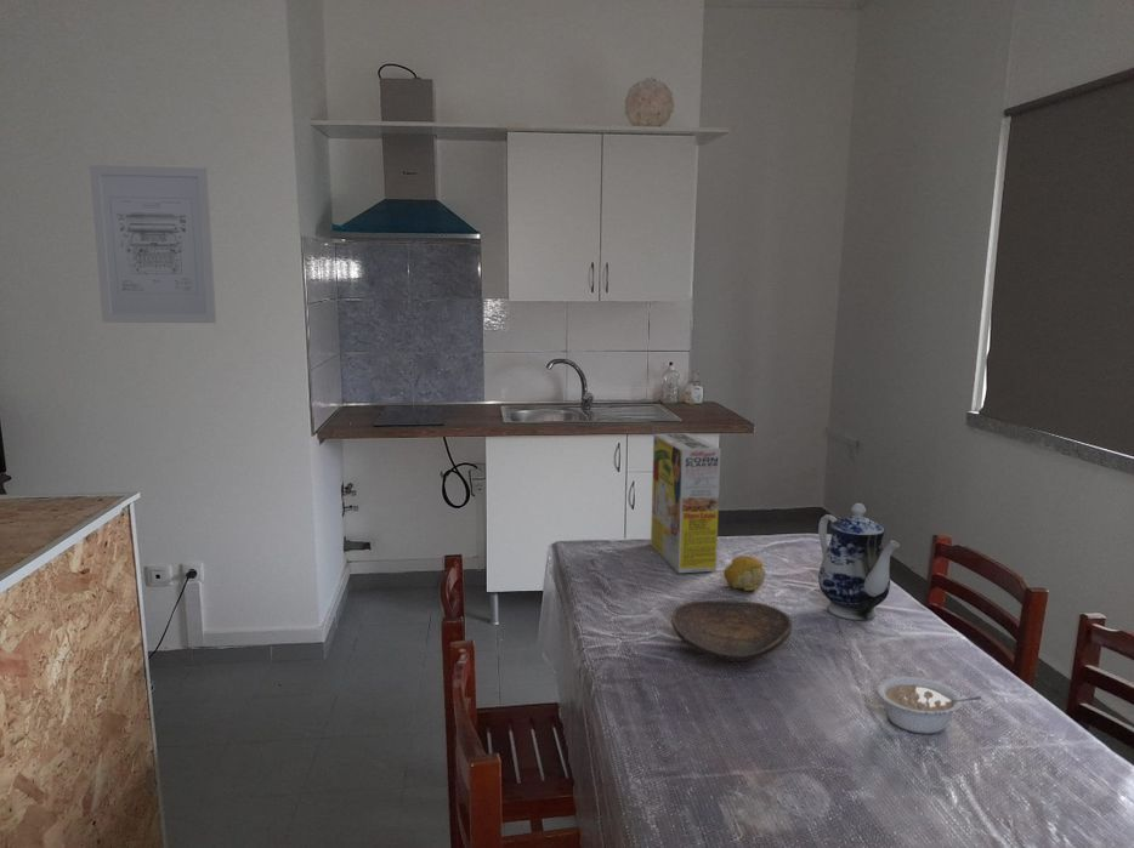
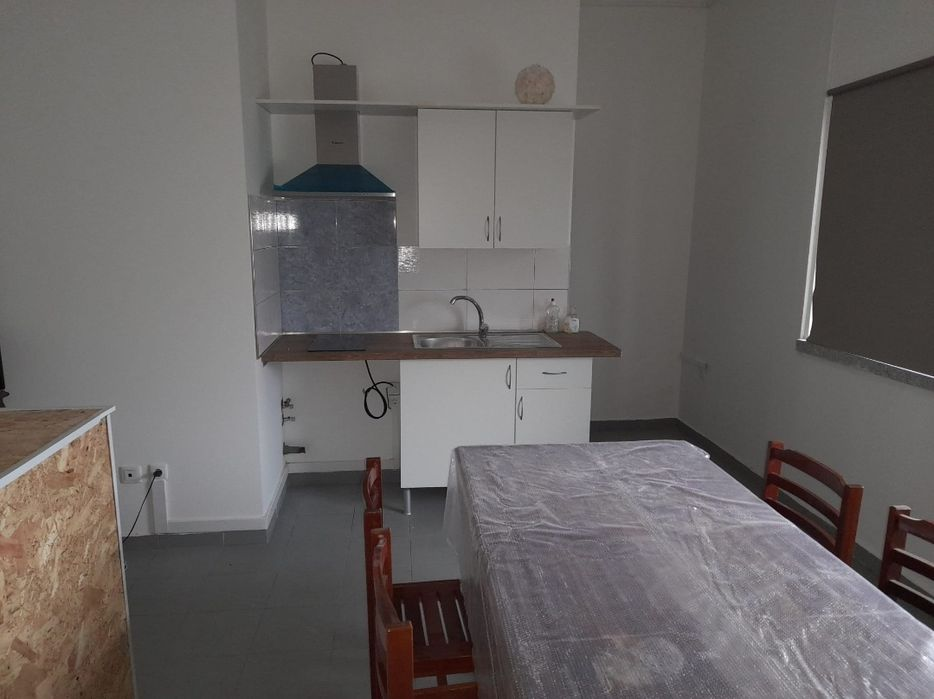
- teapot [817,502,900,621]
- fruit [722,554,766,592]
- wall art [89,164,217,324]
- legume [875,676,983,735]
- decorative bowl [670,599,793,666]
- cereal box [650,432,722,574]
